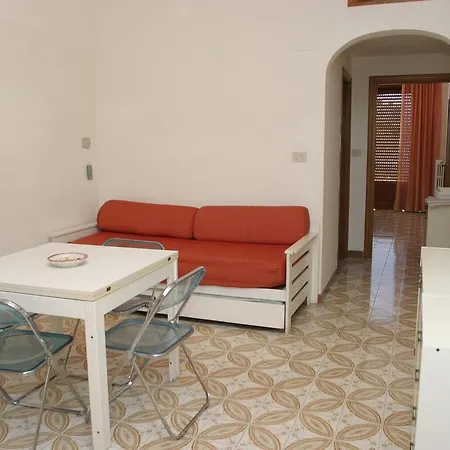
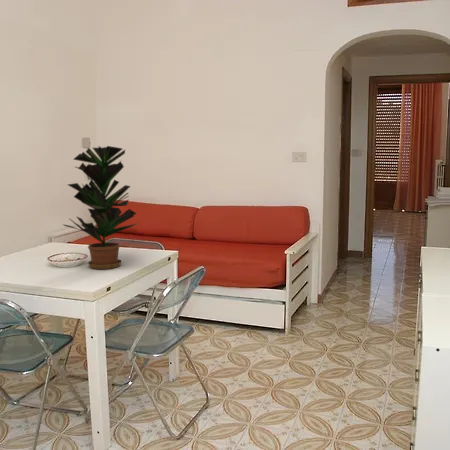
+ potted plant [62,145,138,270]
